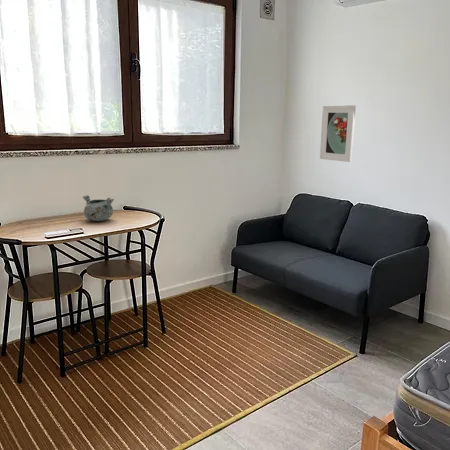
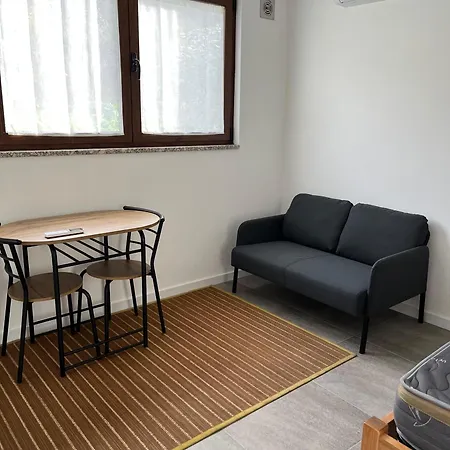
- decorative bowl [82,195,115,222]
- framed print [319,104,357,163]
